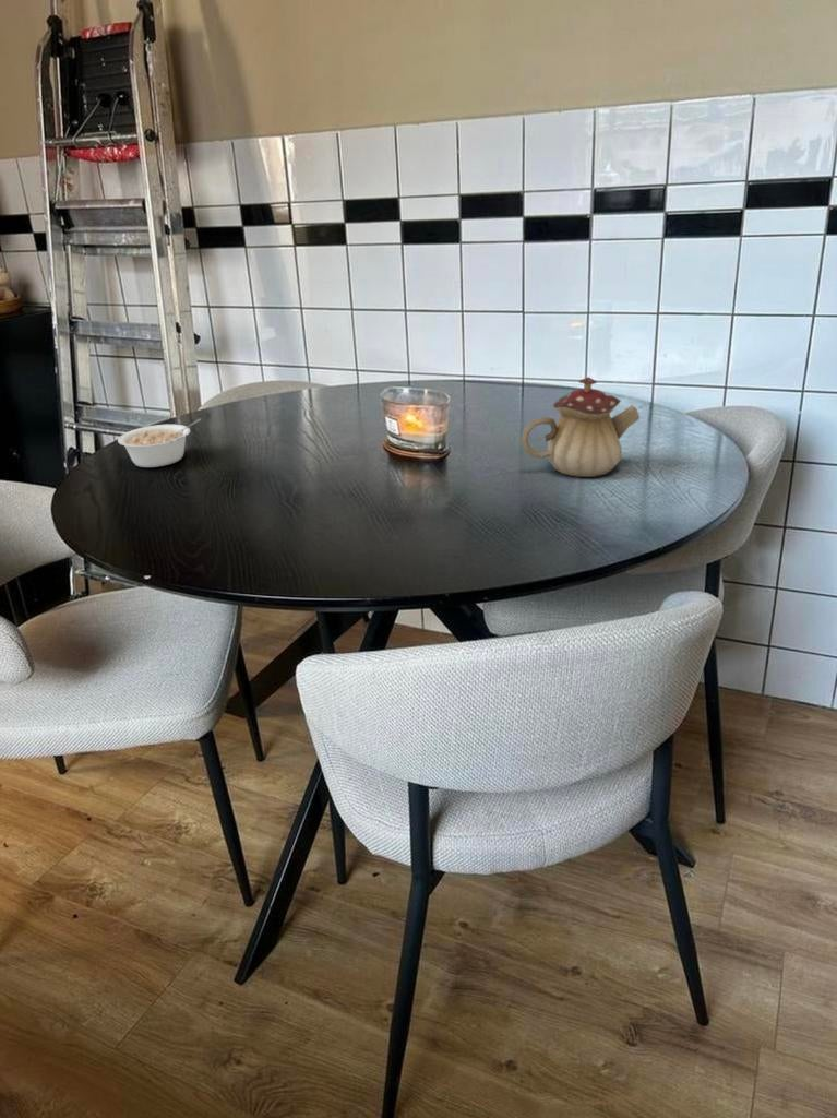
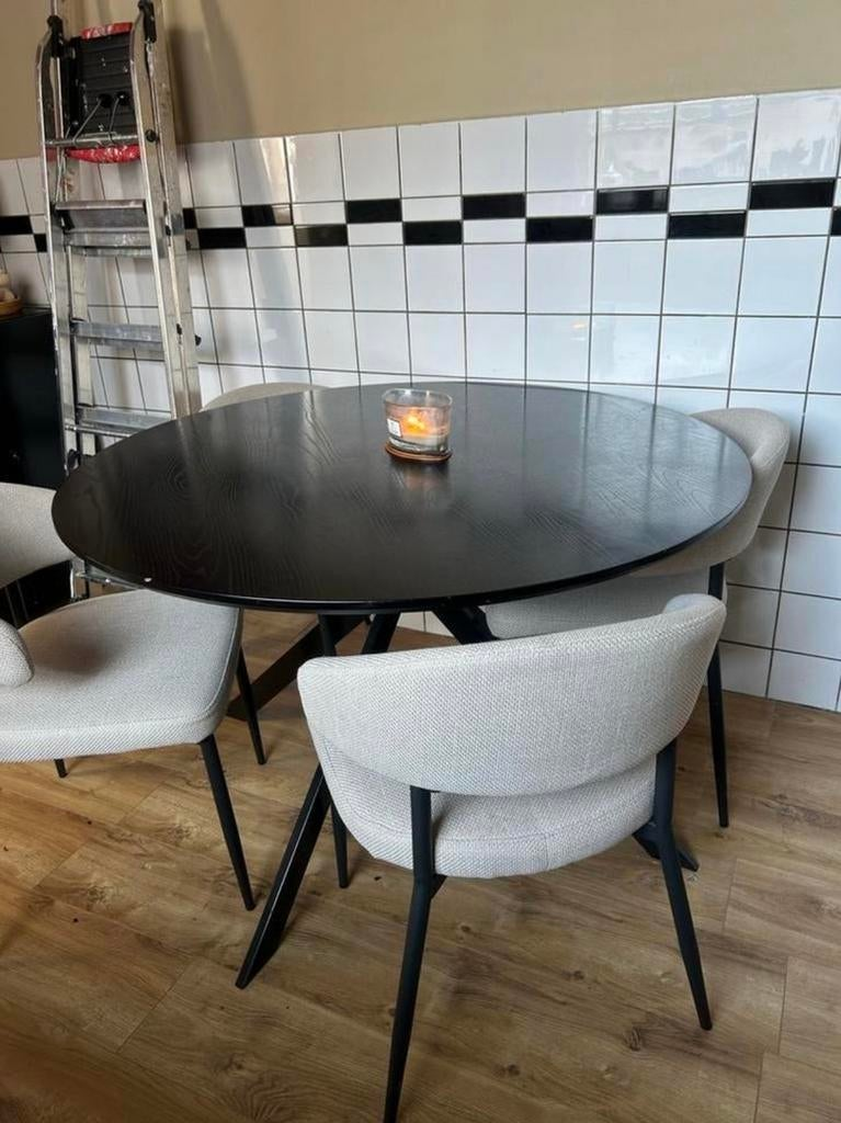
- teapot [521,376,641,478]
- legume [117,417,202,468]
